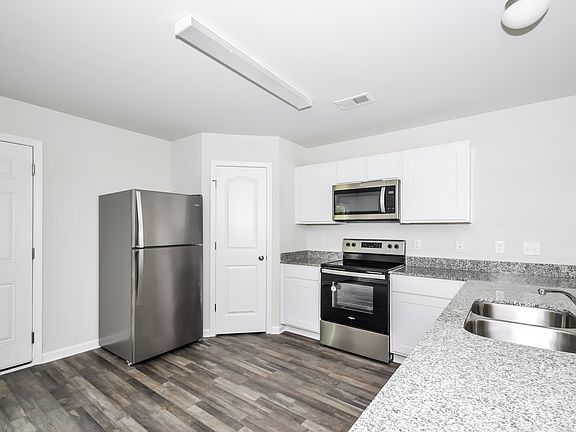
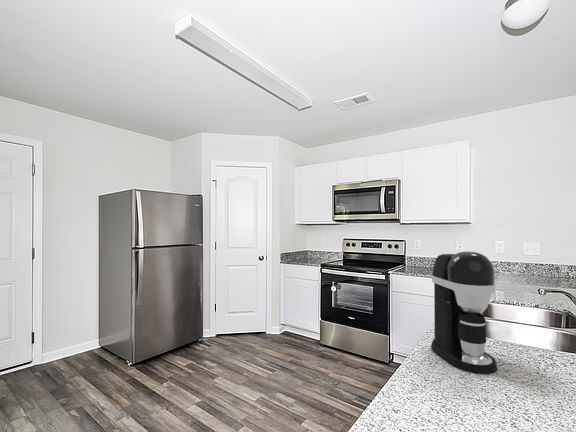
+ coffee maker [430,250,498,375]
